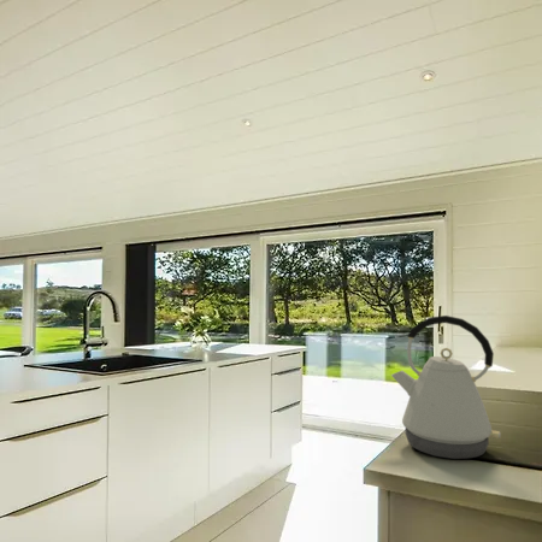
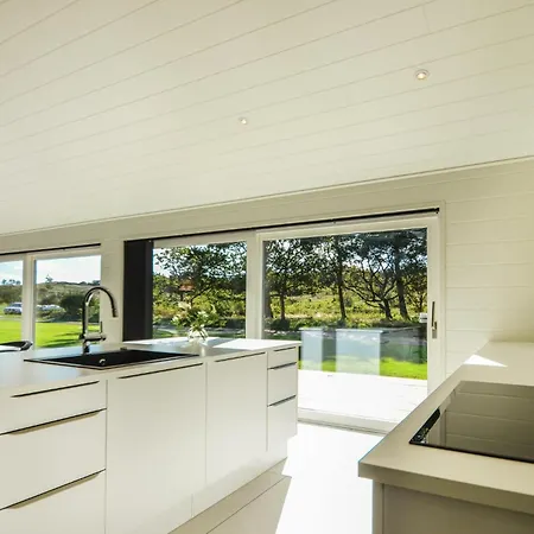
- kettle [390,314,501,460]
